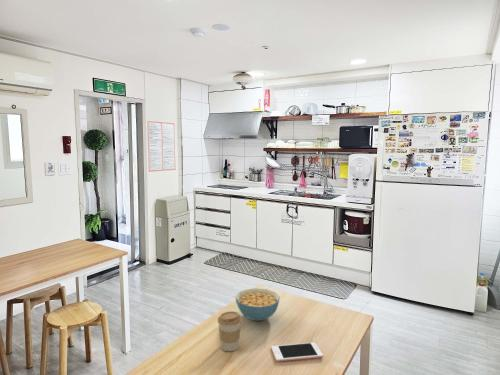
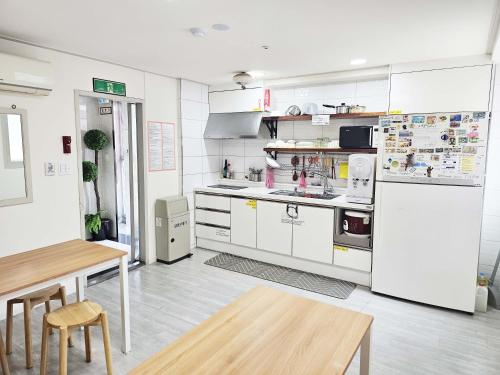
- cell phone [270,341,324,363]
- coffee cup [216,310,243,352]
- cereal bowl [235,287,281,322]
